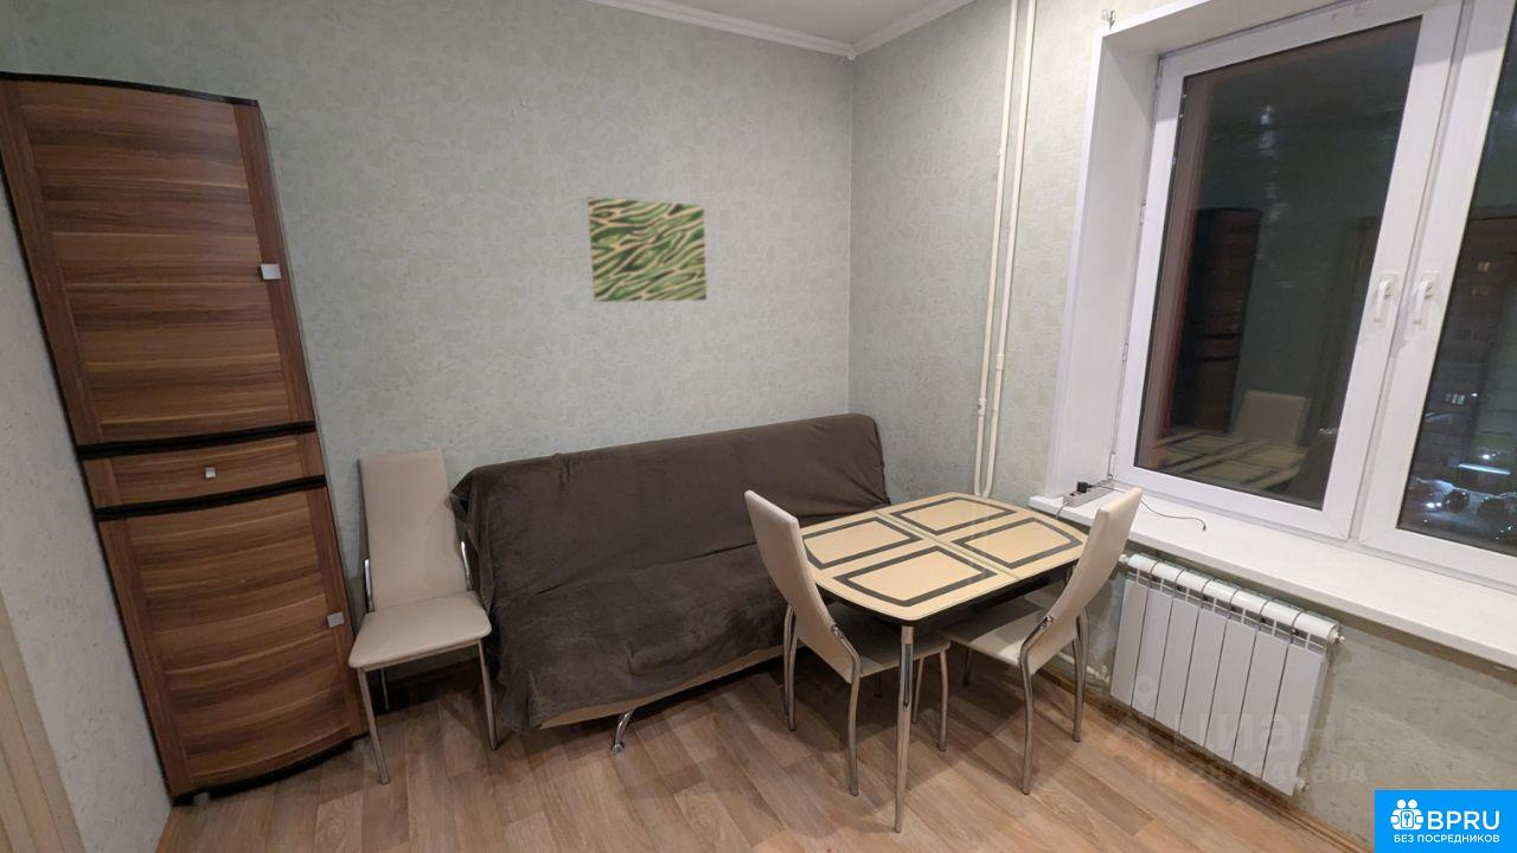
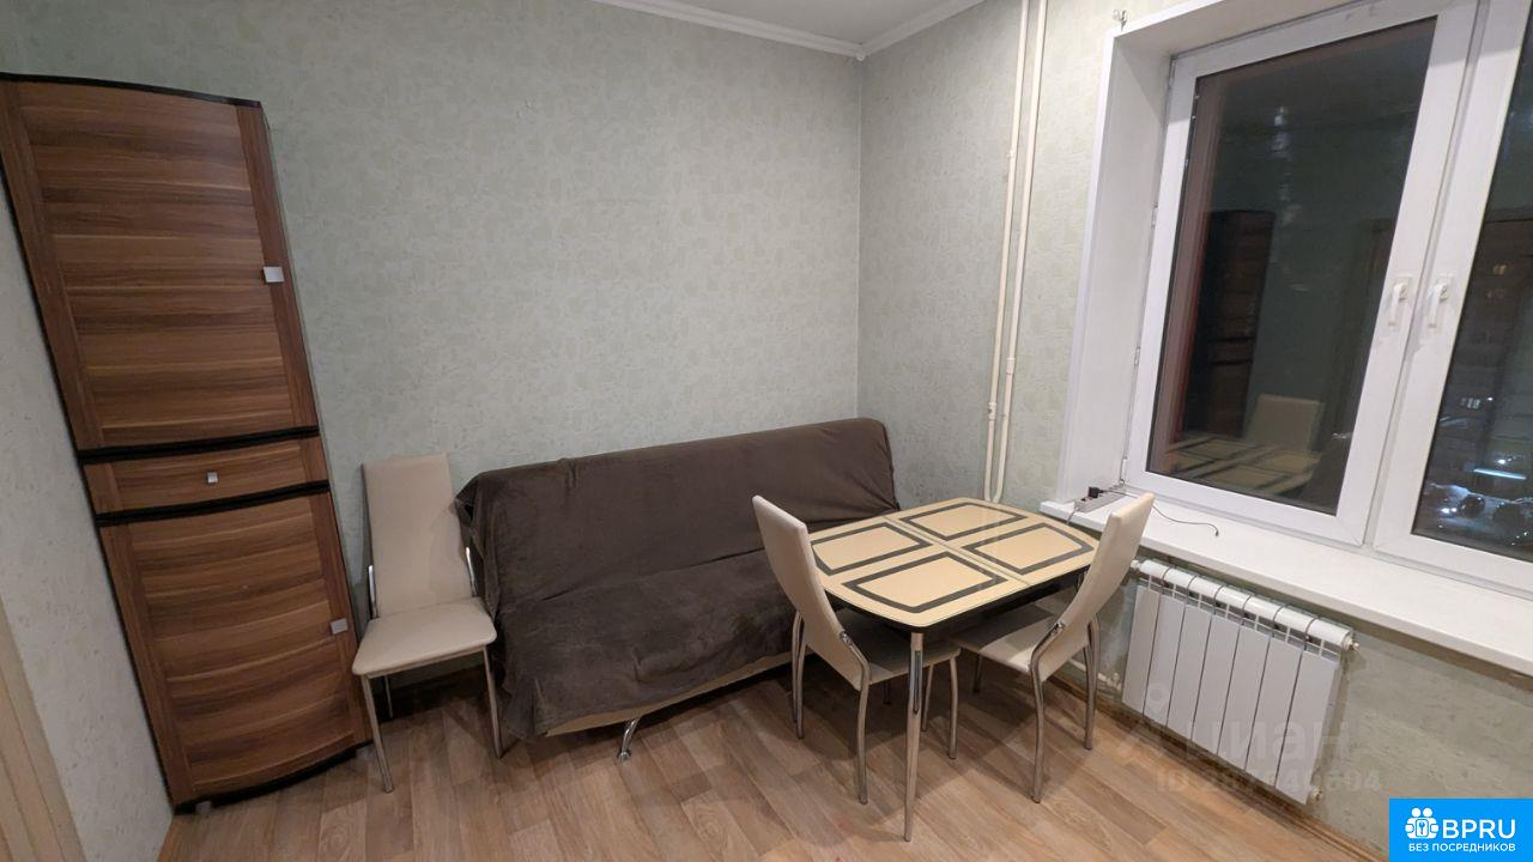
- wall art [587,195,708,303]
